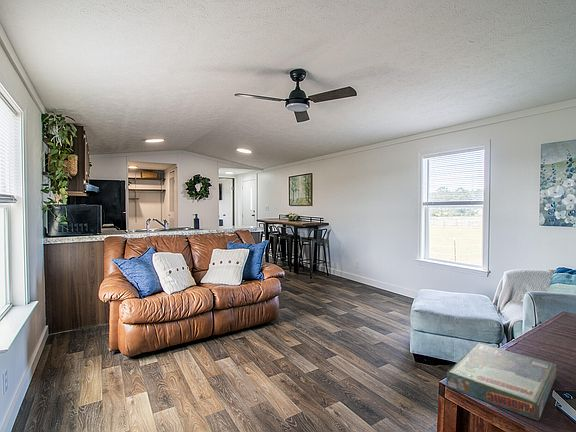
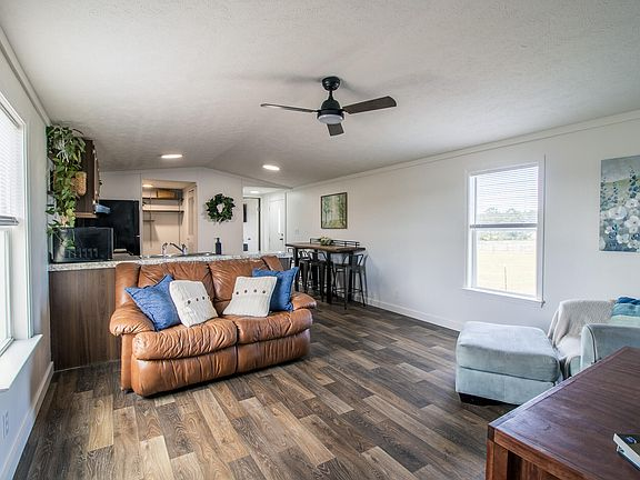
- board game [446,342,557,422]
